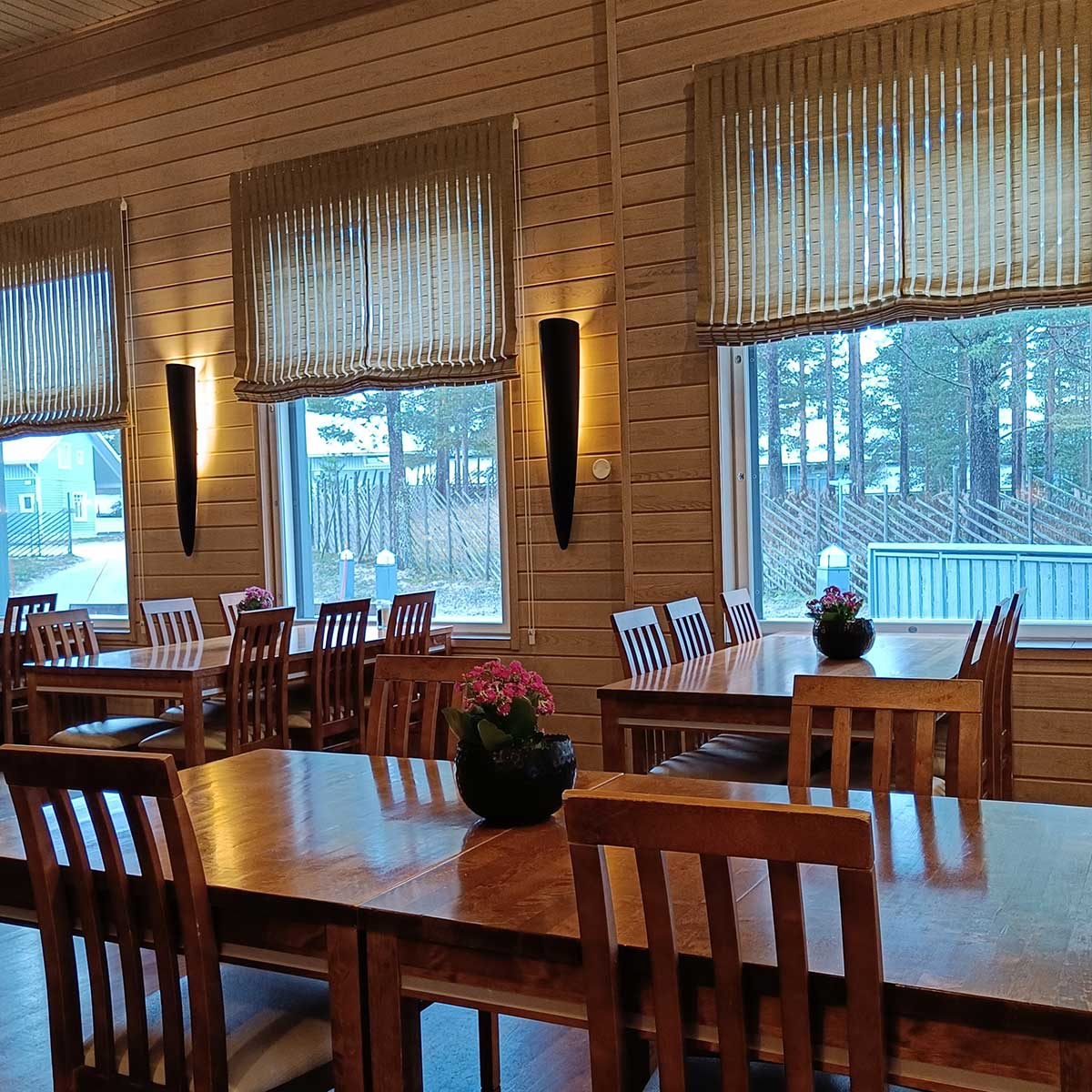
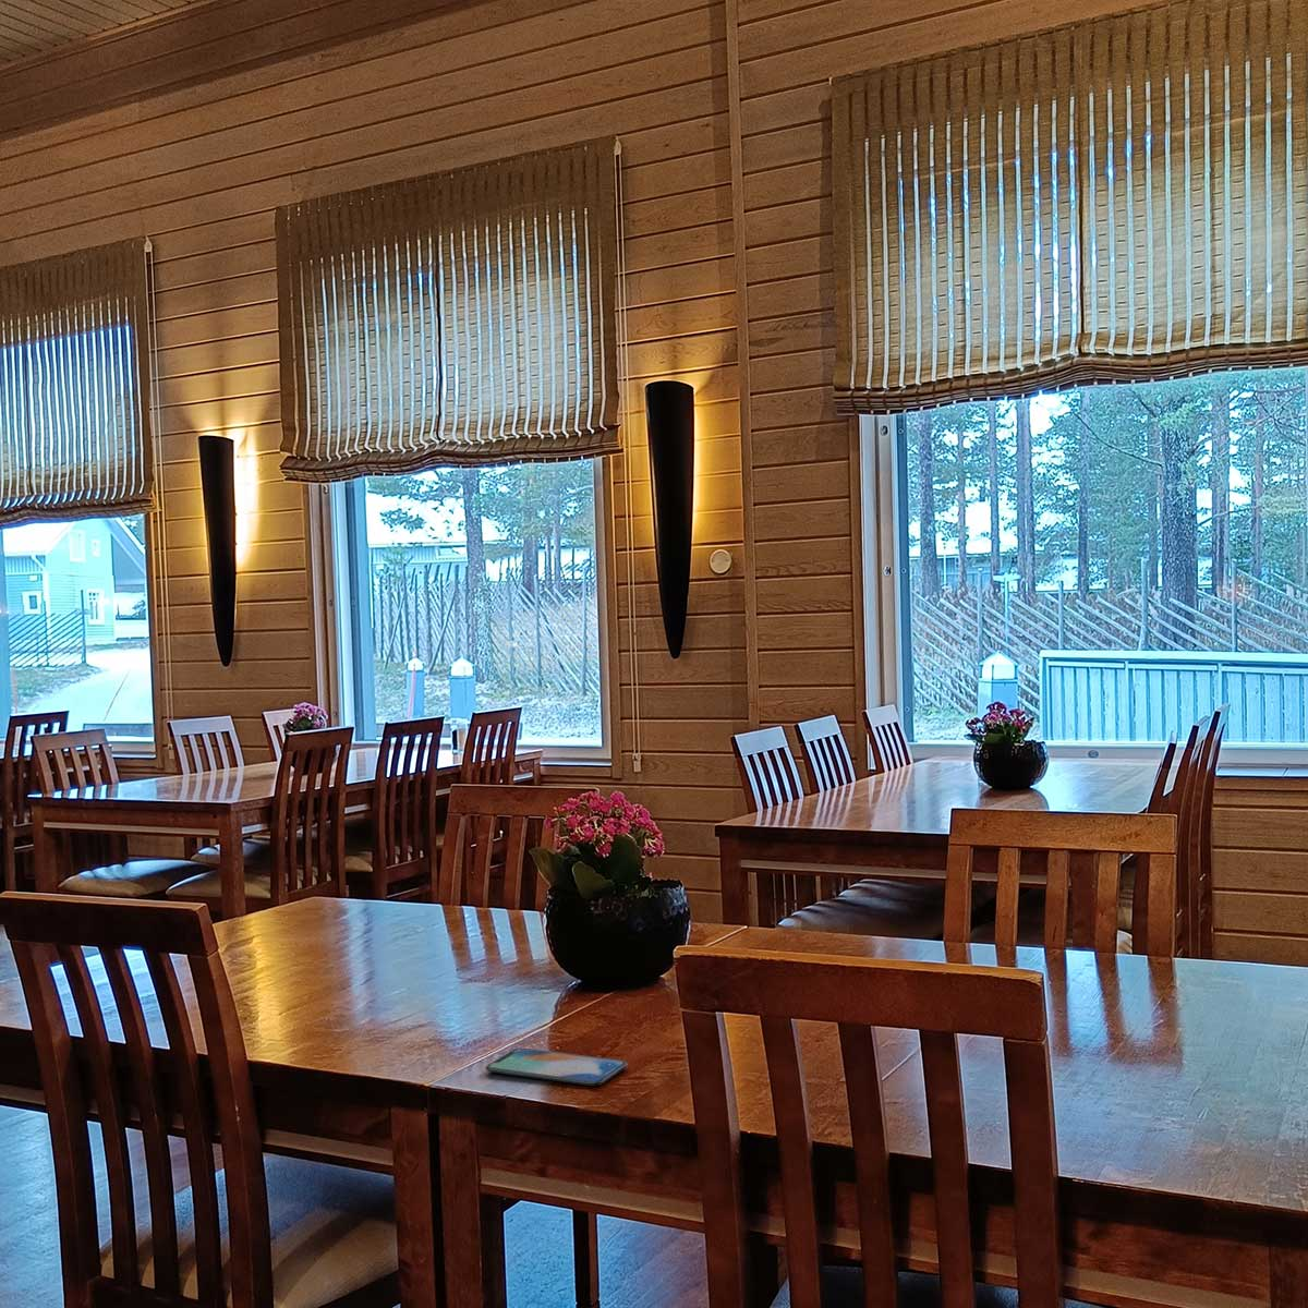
+ smartphone [485,1047,628,1086]
